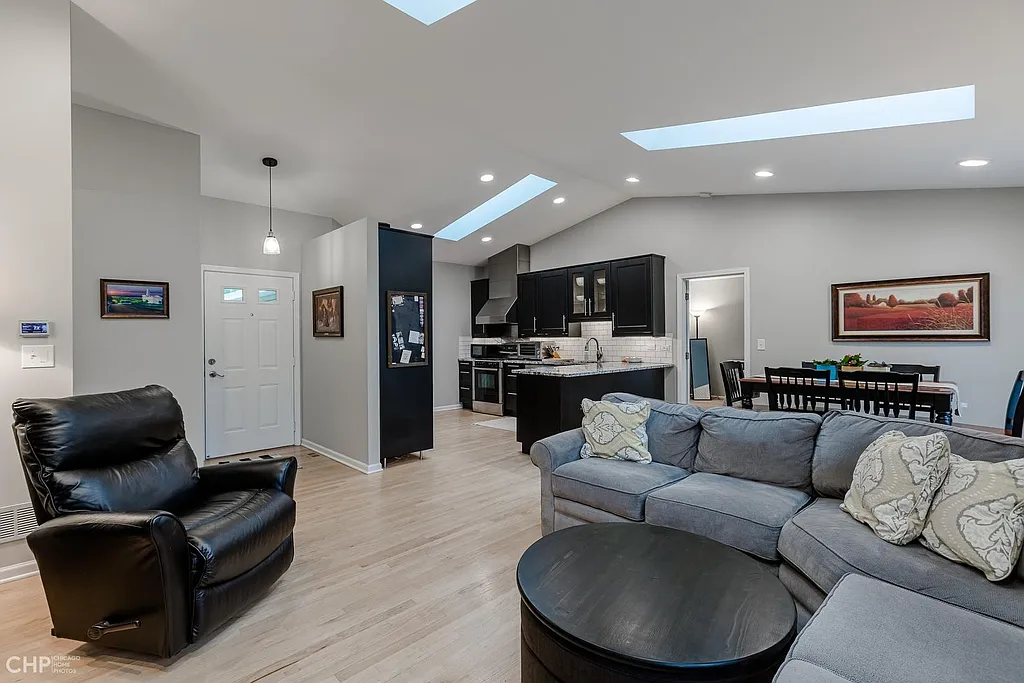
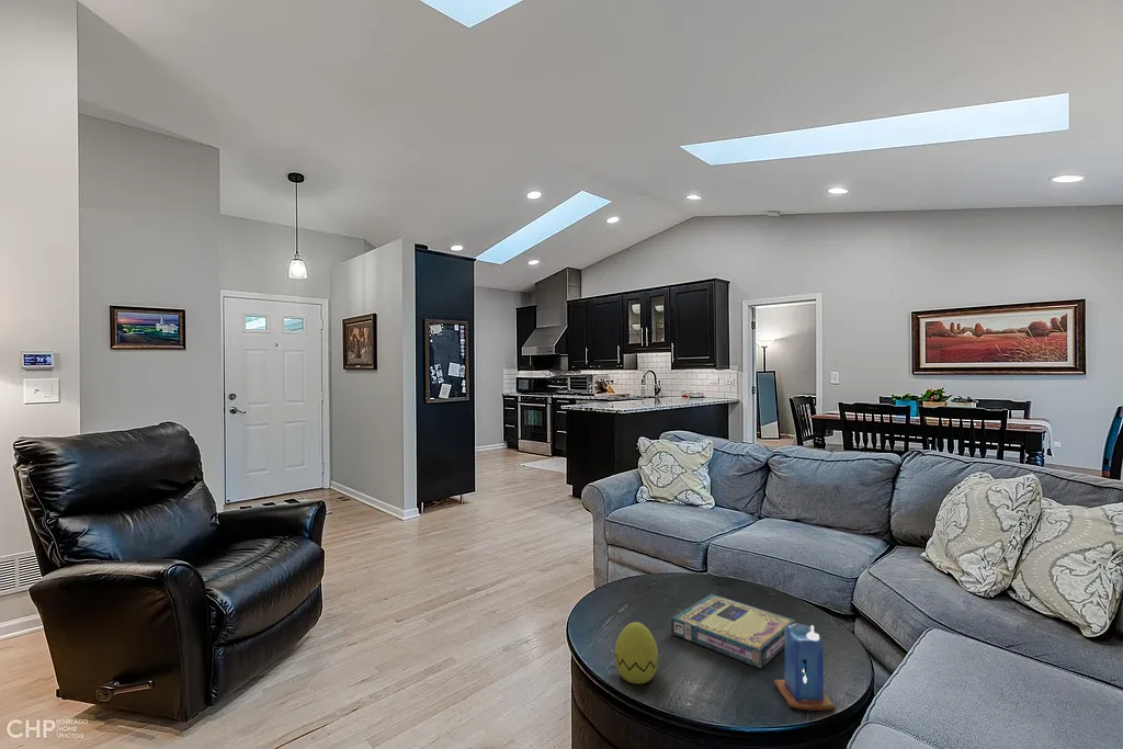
+ decorative egg [614,621,659,685]
+ video game box [670,593,796,669]
+ candle [773,623,837,712]
